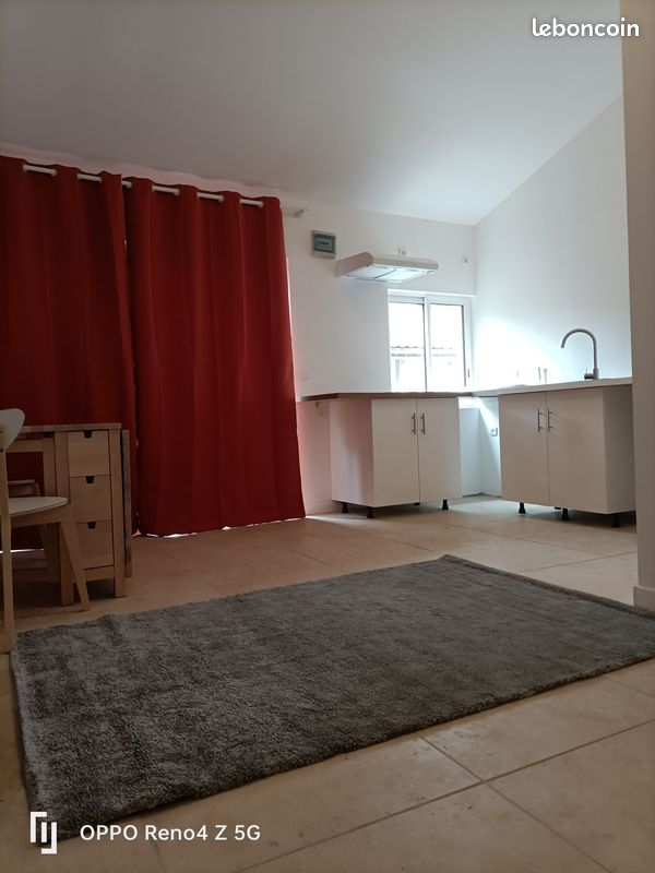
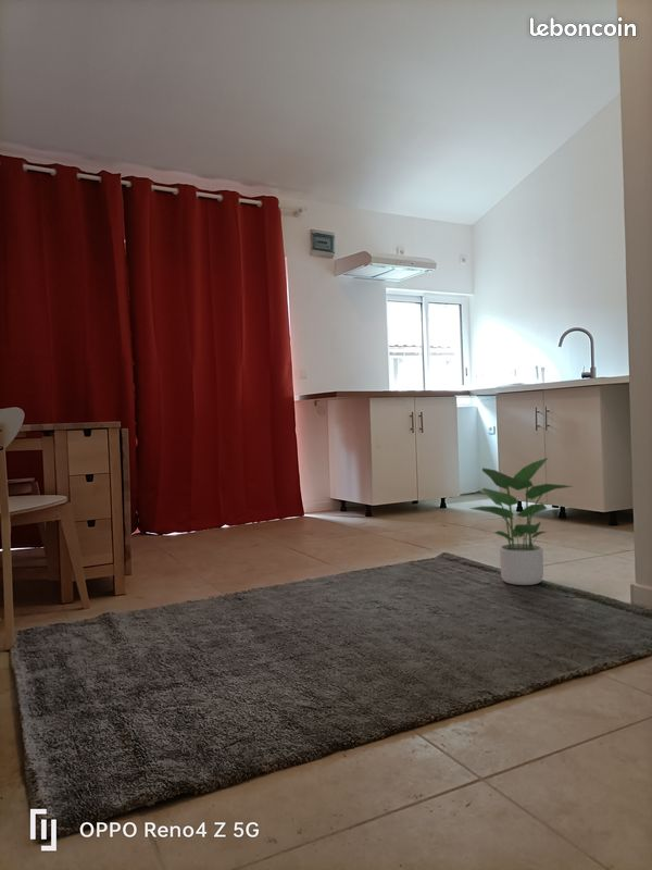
+ potted plant [468,457,574,586]
